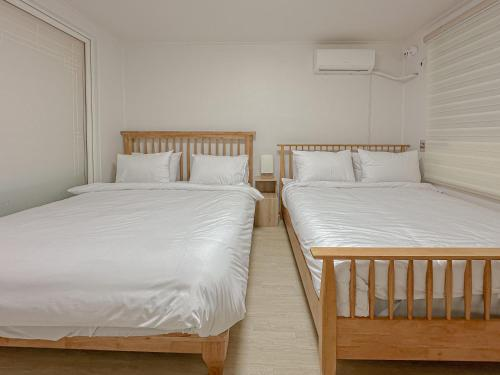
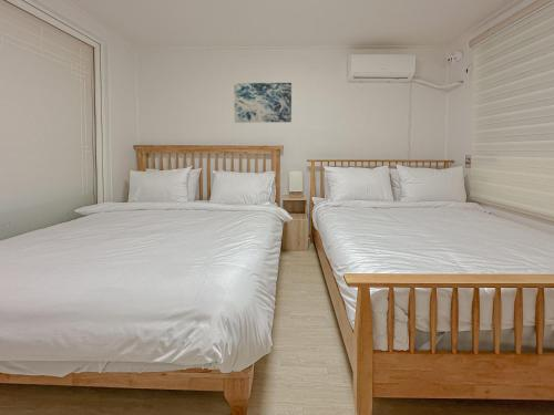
+ wall art [233,82,293,124]
